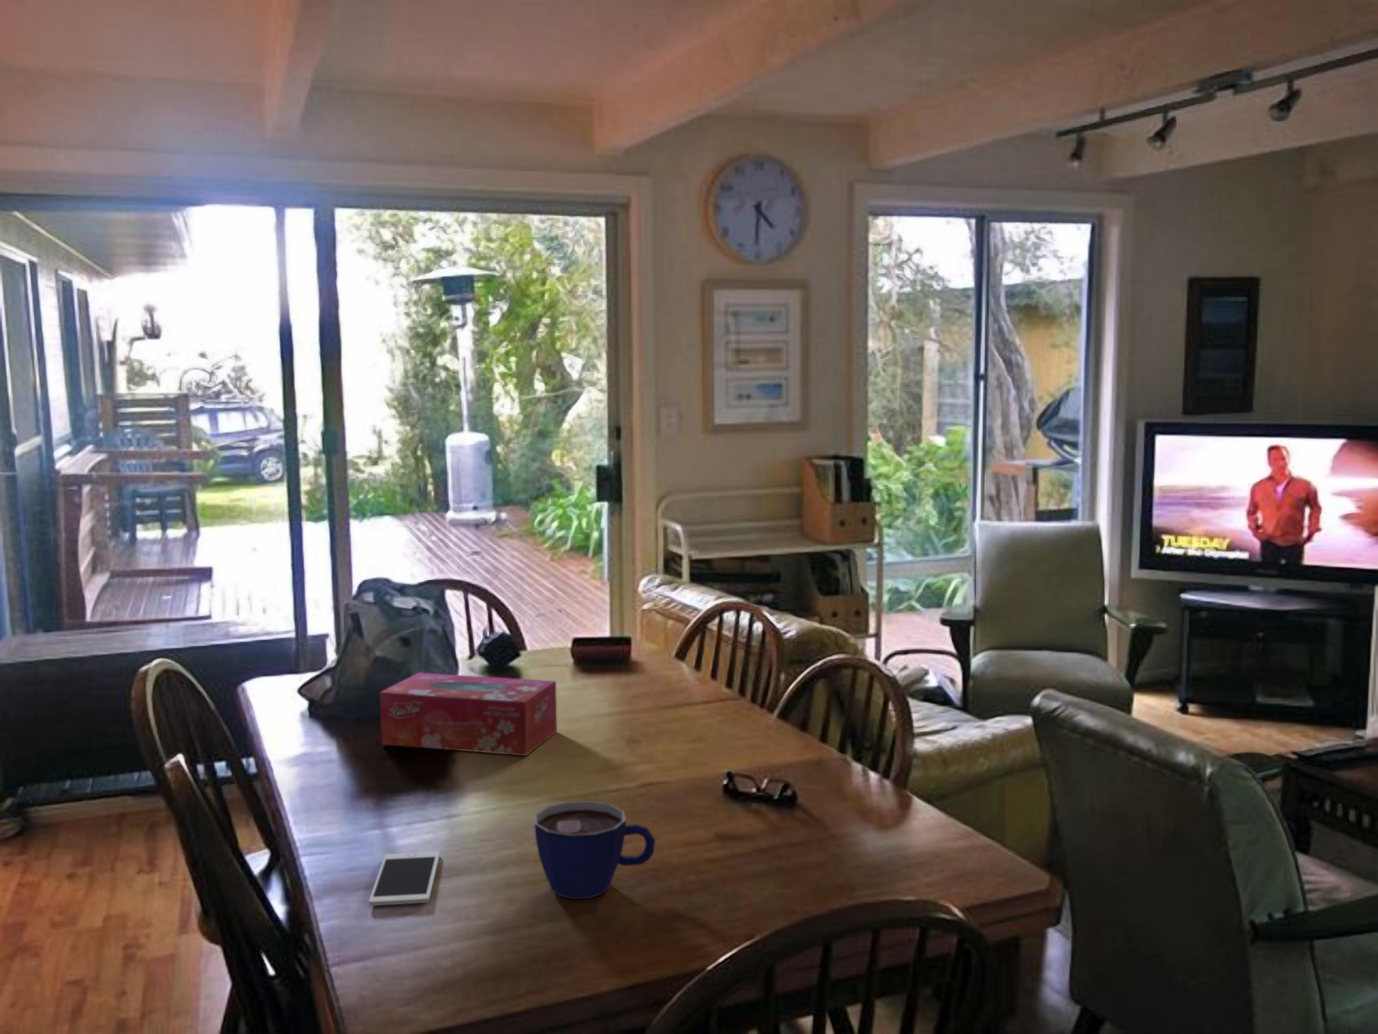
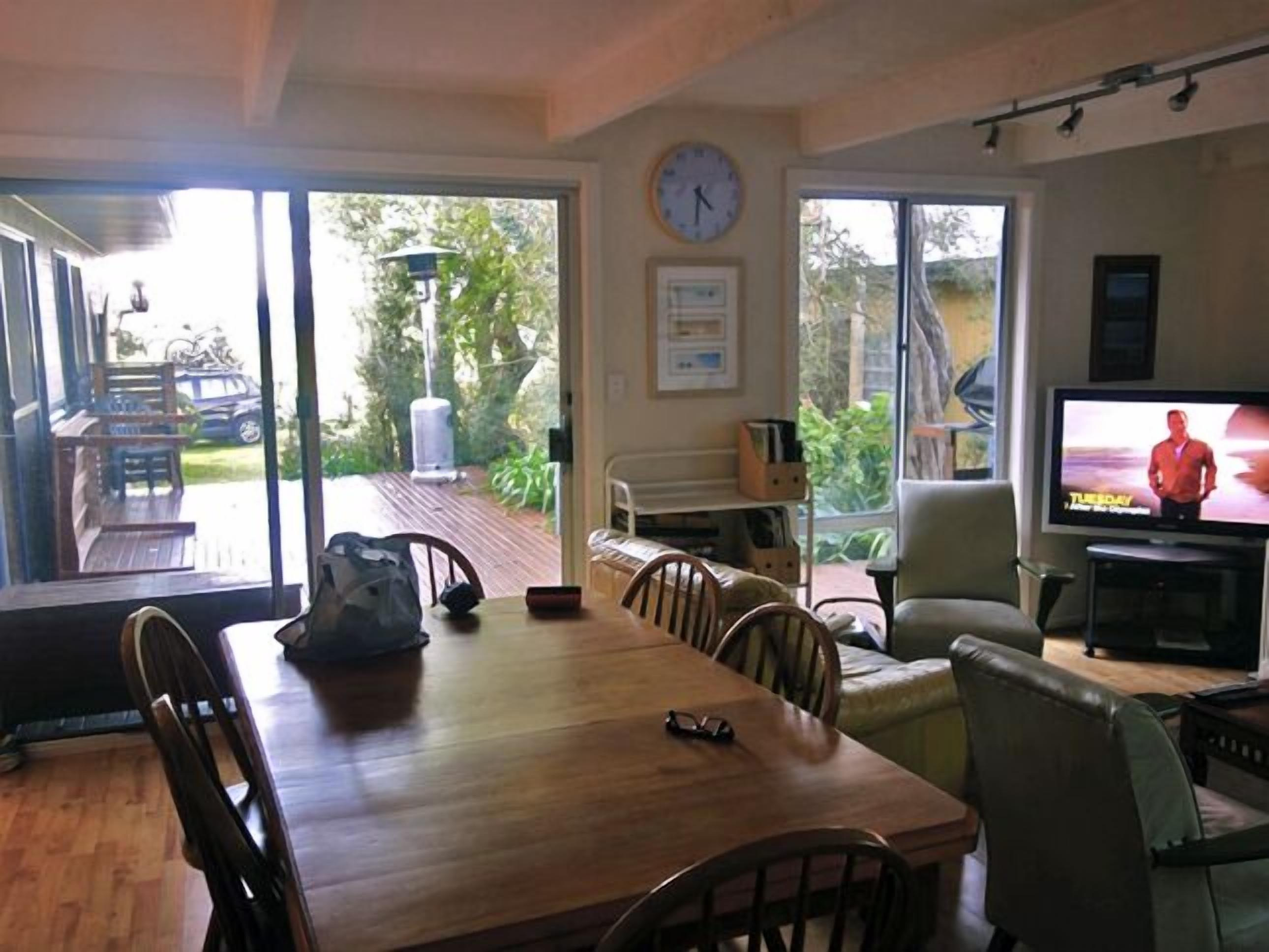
- cup [534,800,656,899]
- cell phone [368,850,441,906]
- tissue box [379,672,558,756]
